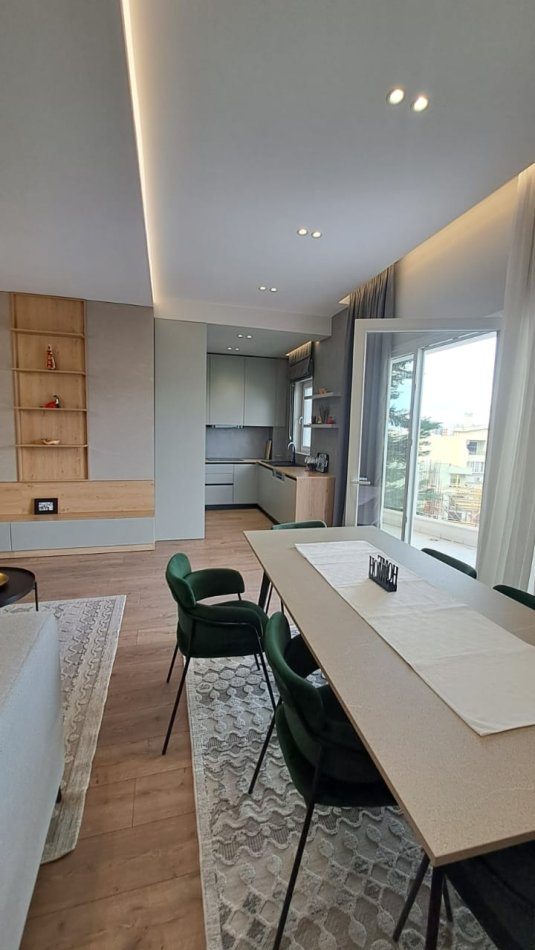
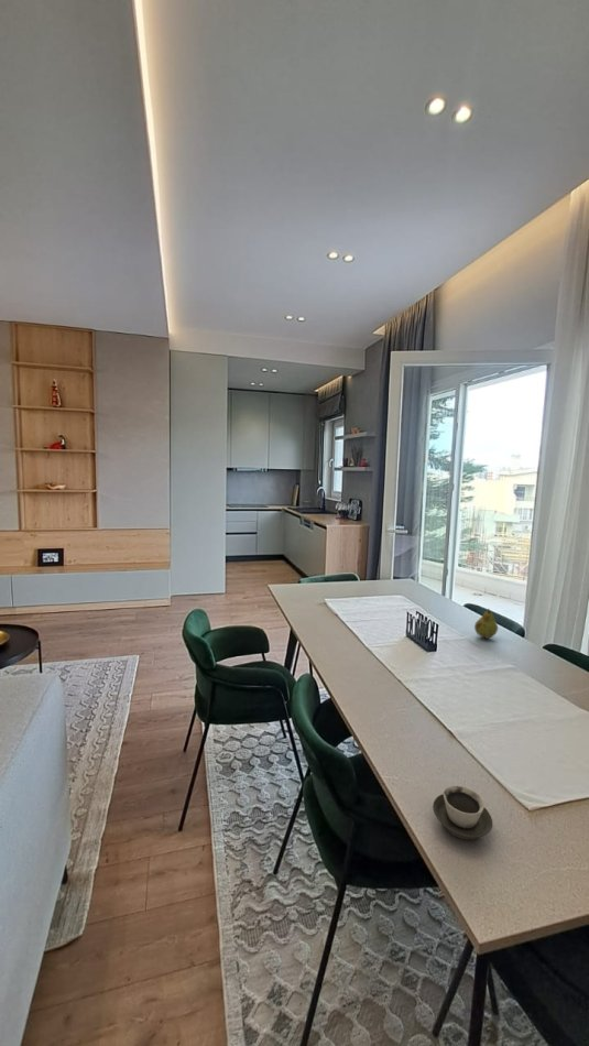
+ fruit [473,608,499,640]
+ cup [432,785,493,841]
